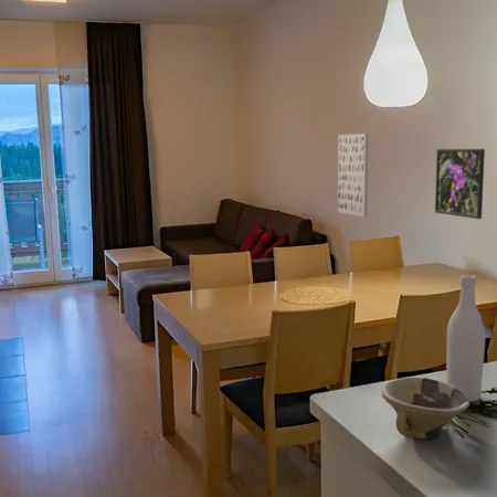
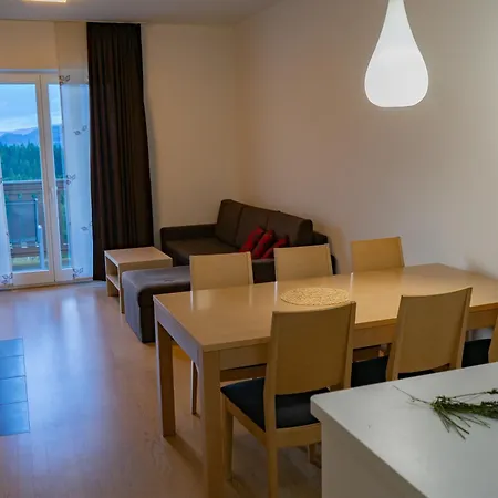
- wine bottle [445,274,486,403]
- bowl [380,377,470,441]
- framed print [434,148,486,220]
- wall art [337,133,369,219]
